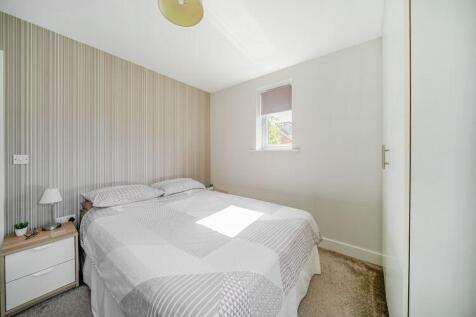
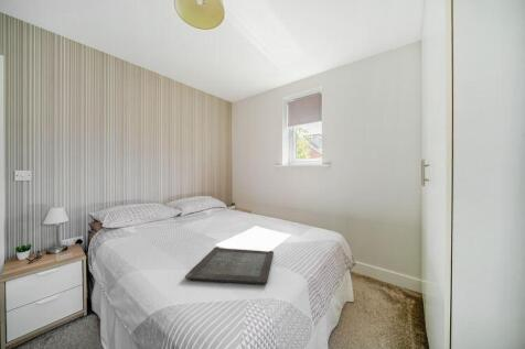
+ serving tray [184,246,275,285]
